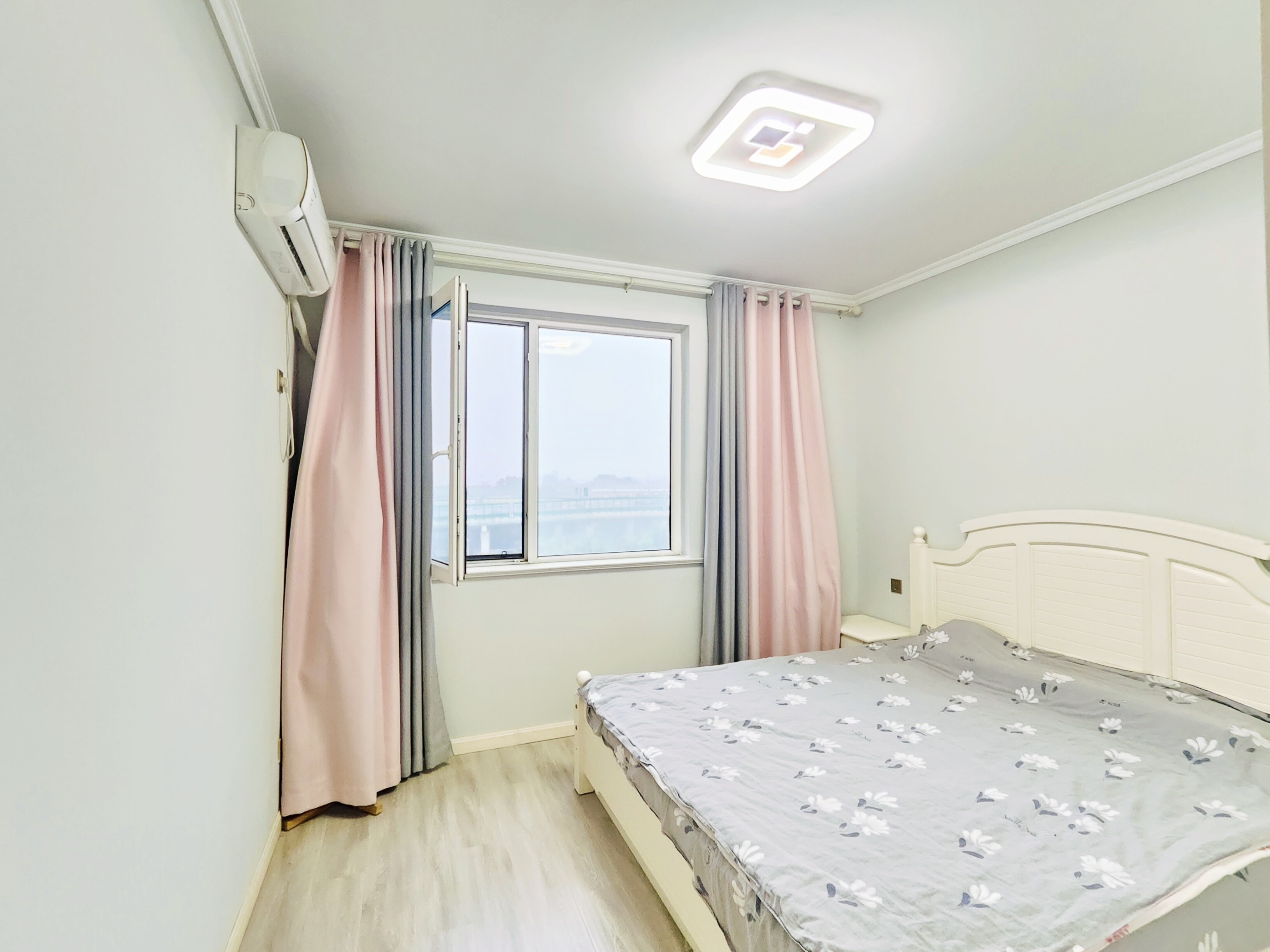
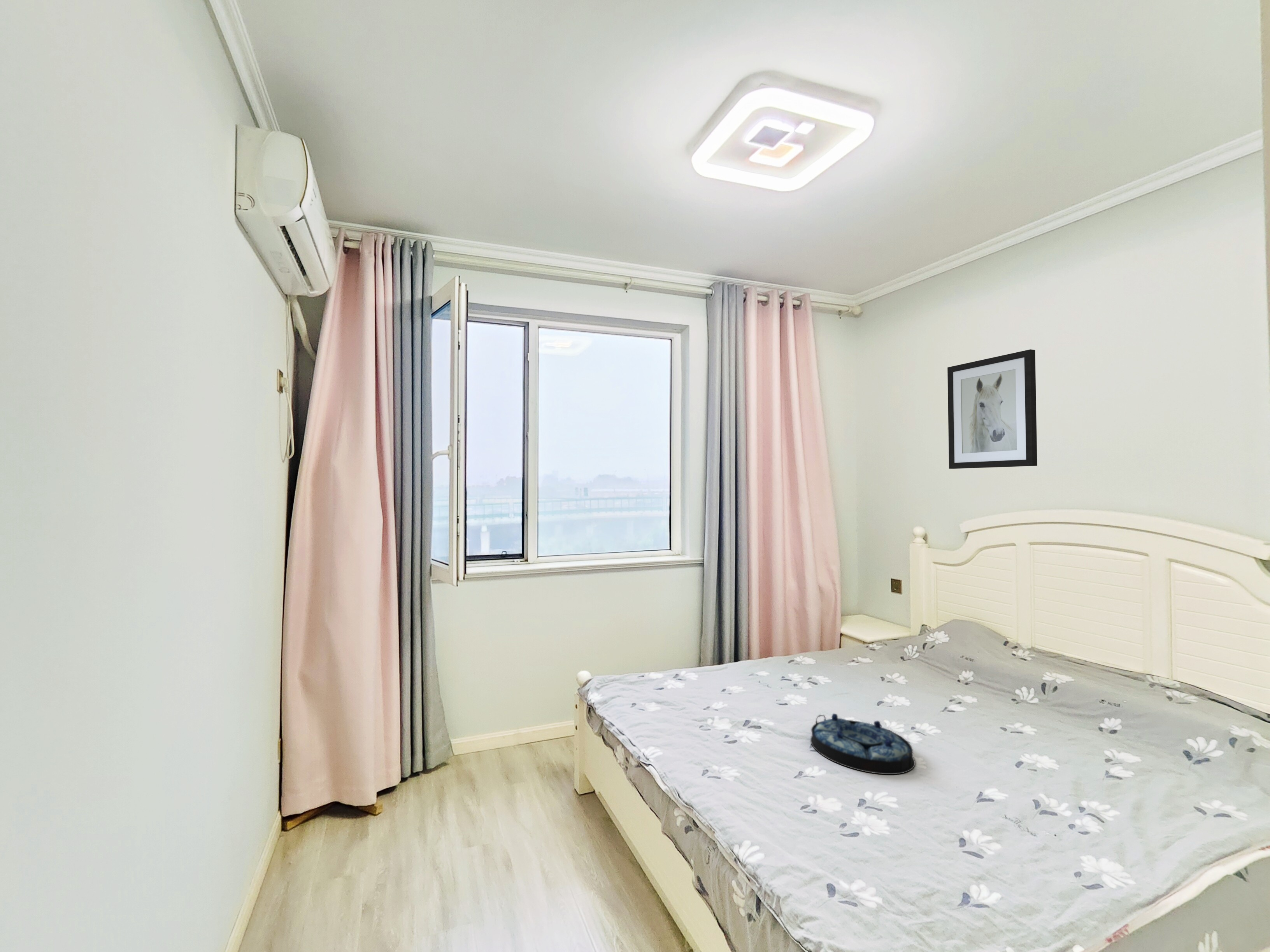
+ wall art [947,349,1038,469]
+ serving tray [810,713,916,775]
